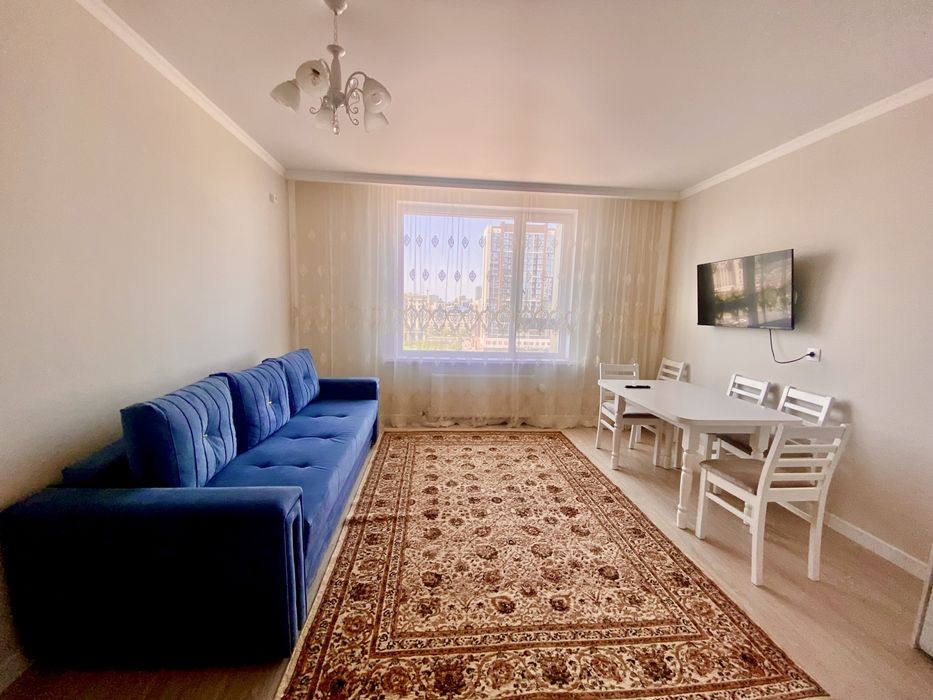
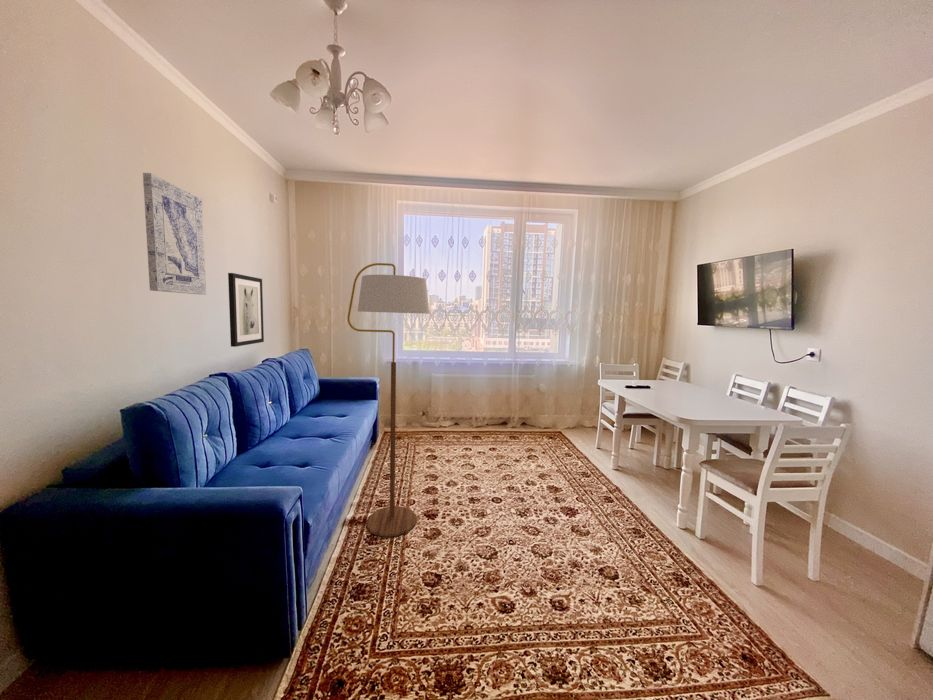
+ floor lamp [347,262,430,538]
+ wall art [142,172,207,296]
+ wall art [227,272,265,348]
